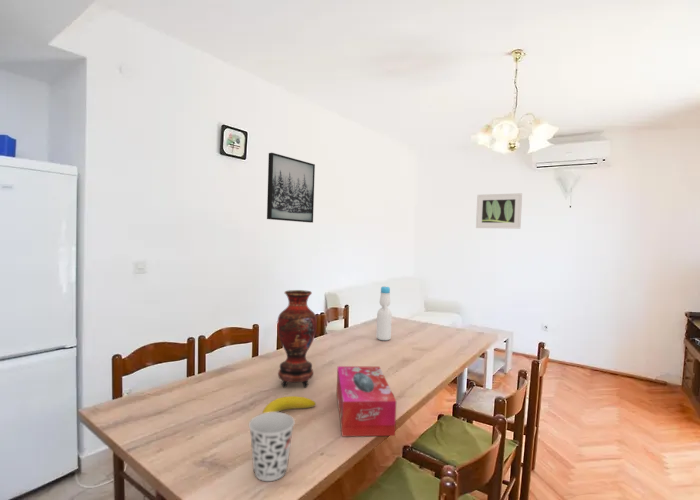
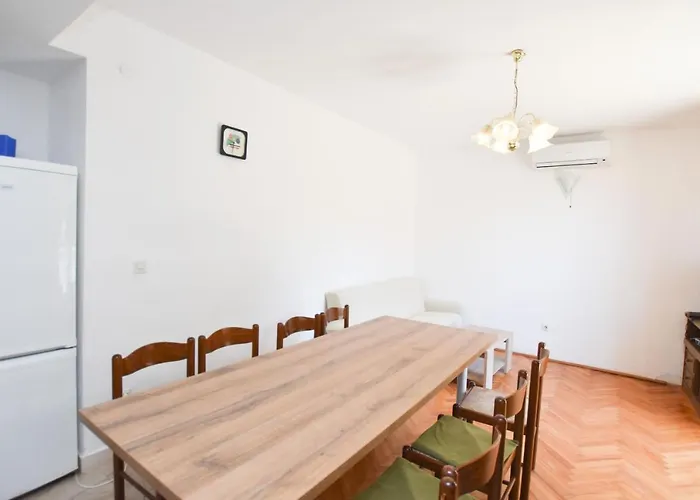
- vase [276,289,318,389]
- bottle [375,285,393,342]
- wall art [266,152,316,223]
- tissue box [336,365,397,437]
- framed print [475,192,523,230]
- fruit [262,395,317,414]
- cup [248,411,295,482]
